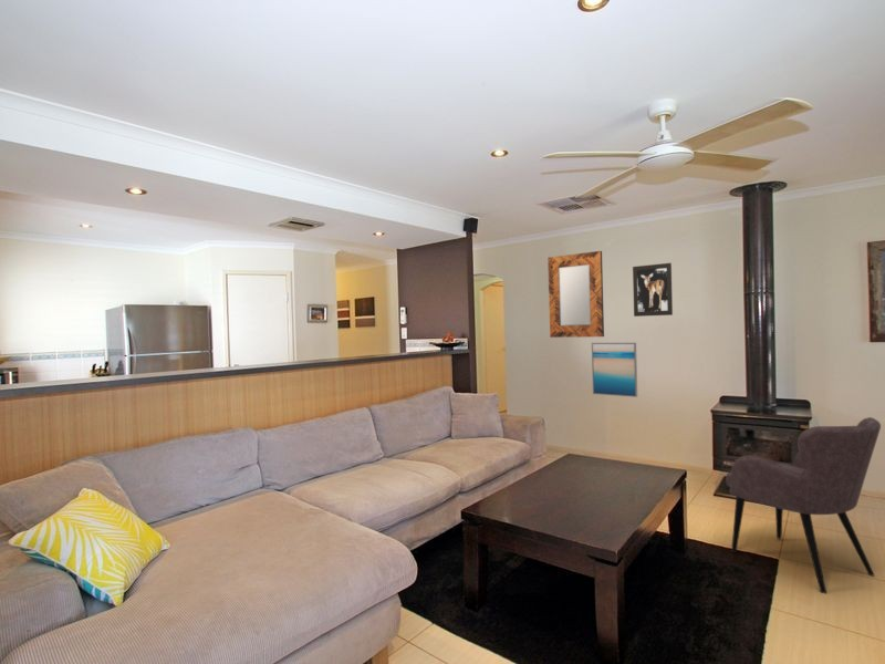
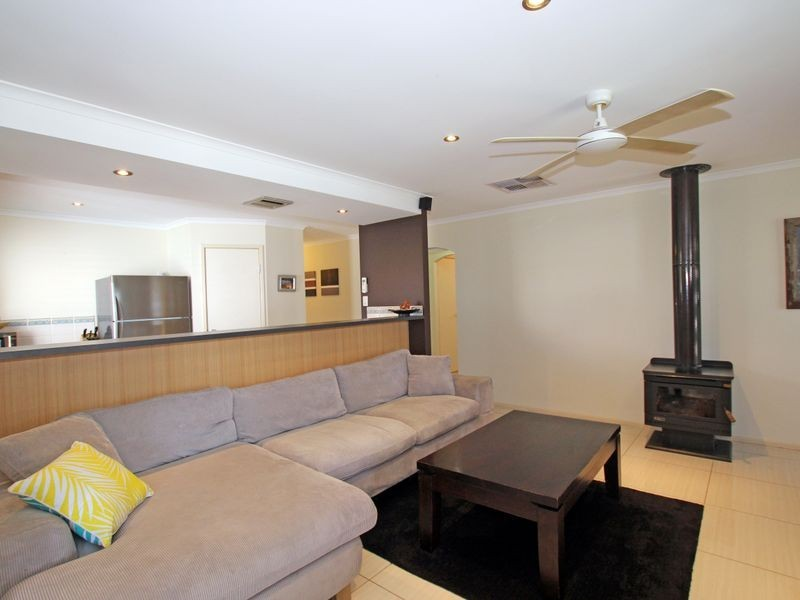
- wall art [632,262,674,318]
- armchair [725,416,882,594]
- home mirror [546,250,605,339]
- wall art [591,342,638,398]
